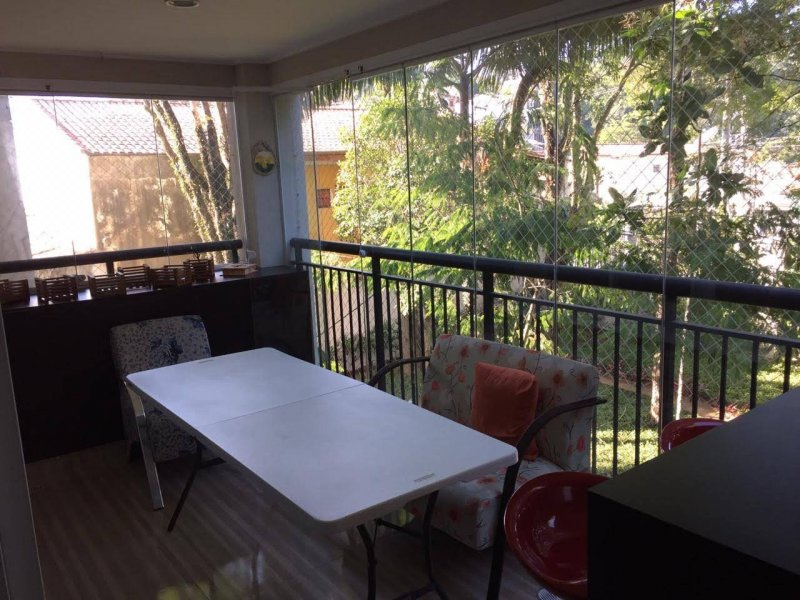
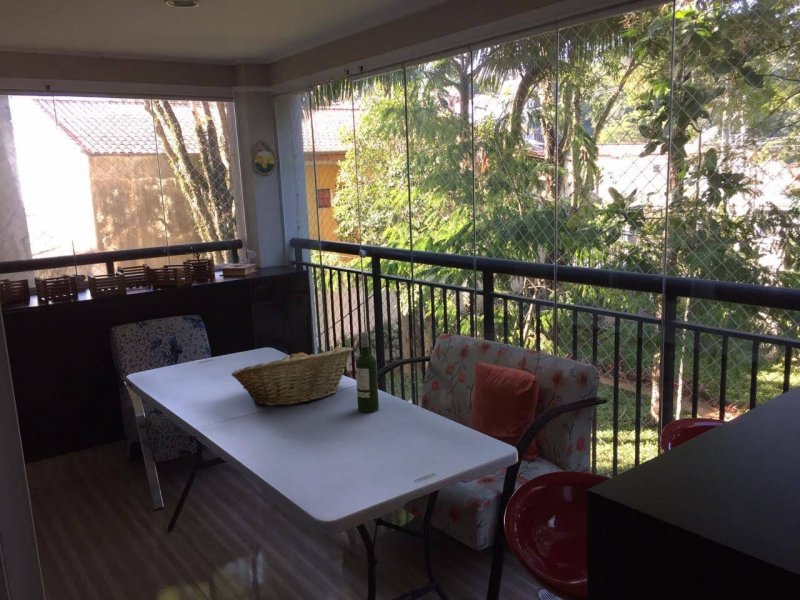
+ wine bottle [355,331,380,413]
+ fruit basket [230,346,354,407]
